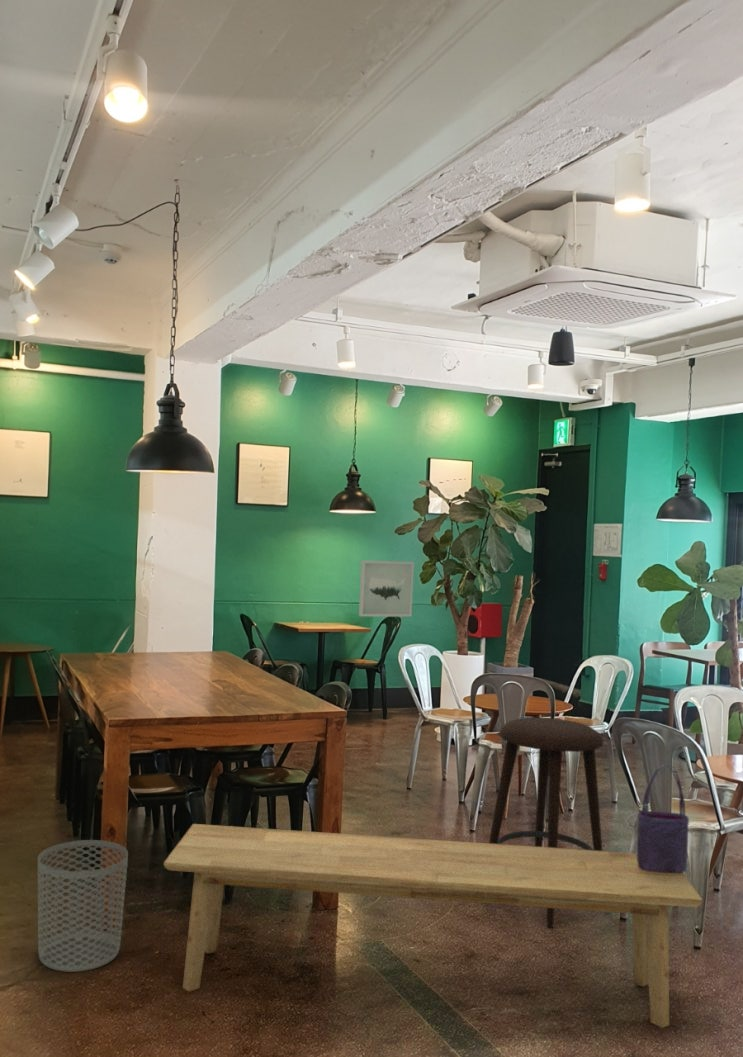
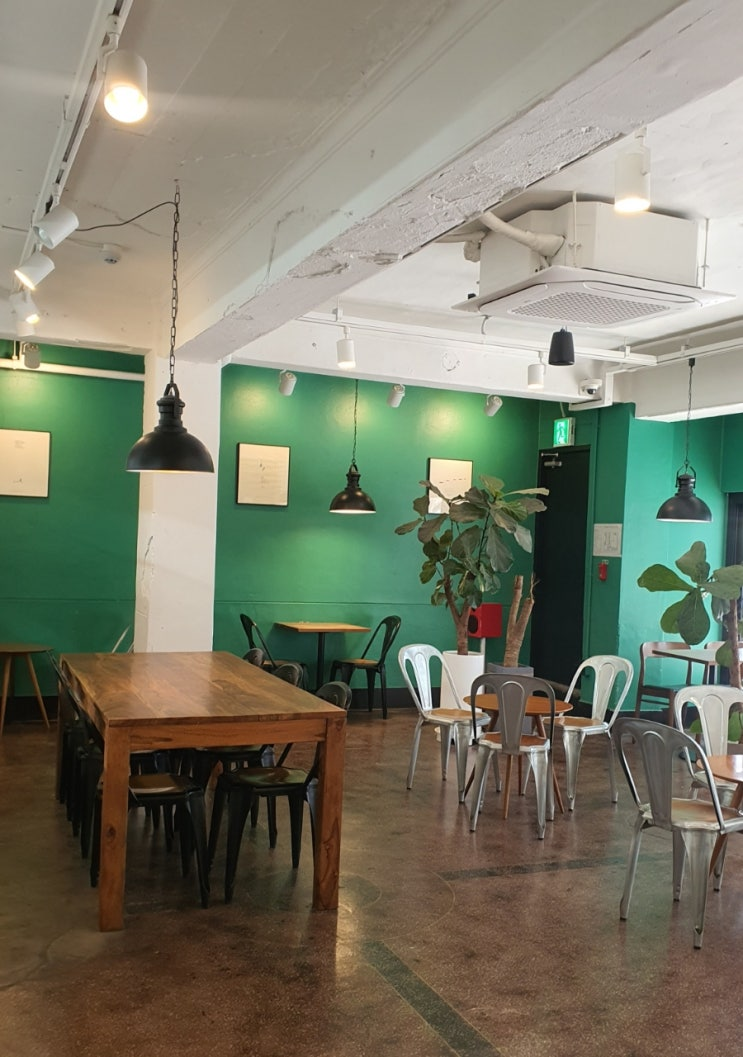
- stool [488,717,604,929]
- waste bin [37,839,129,973]
- wall art [358,560,415,618]
- bench [163,823,704,1029]
- tote bag [636,763,690,873]
